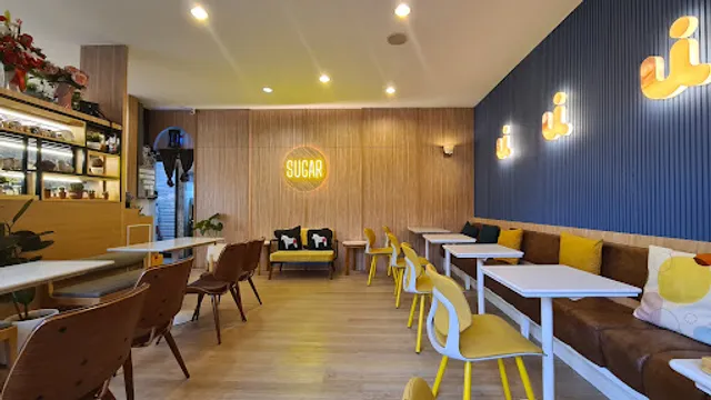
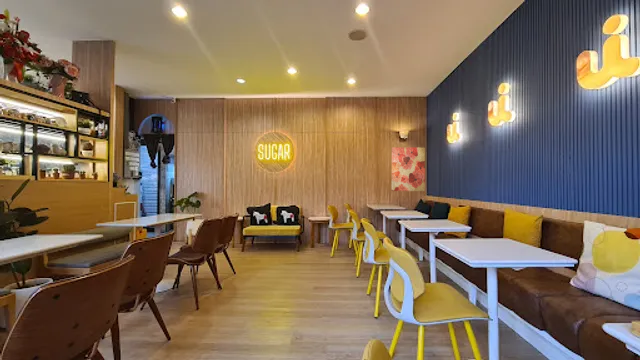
+ wall art [391,146,426,192]
